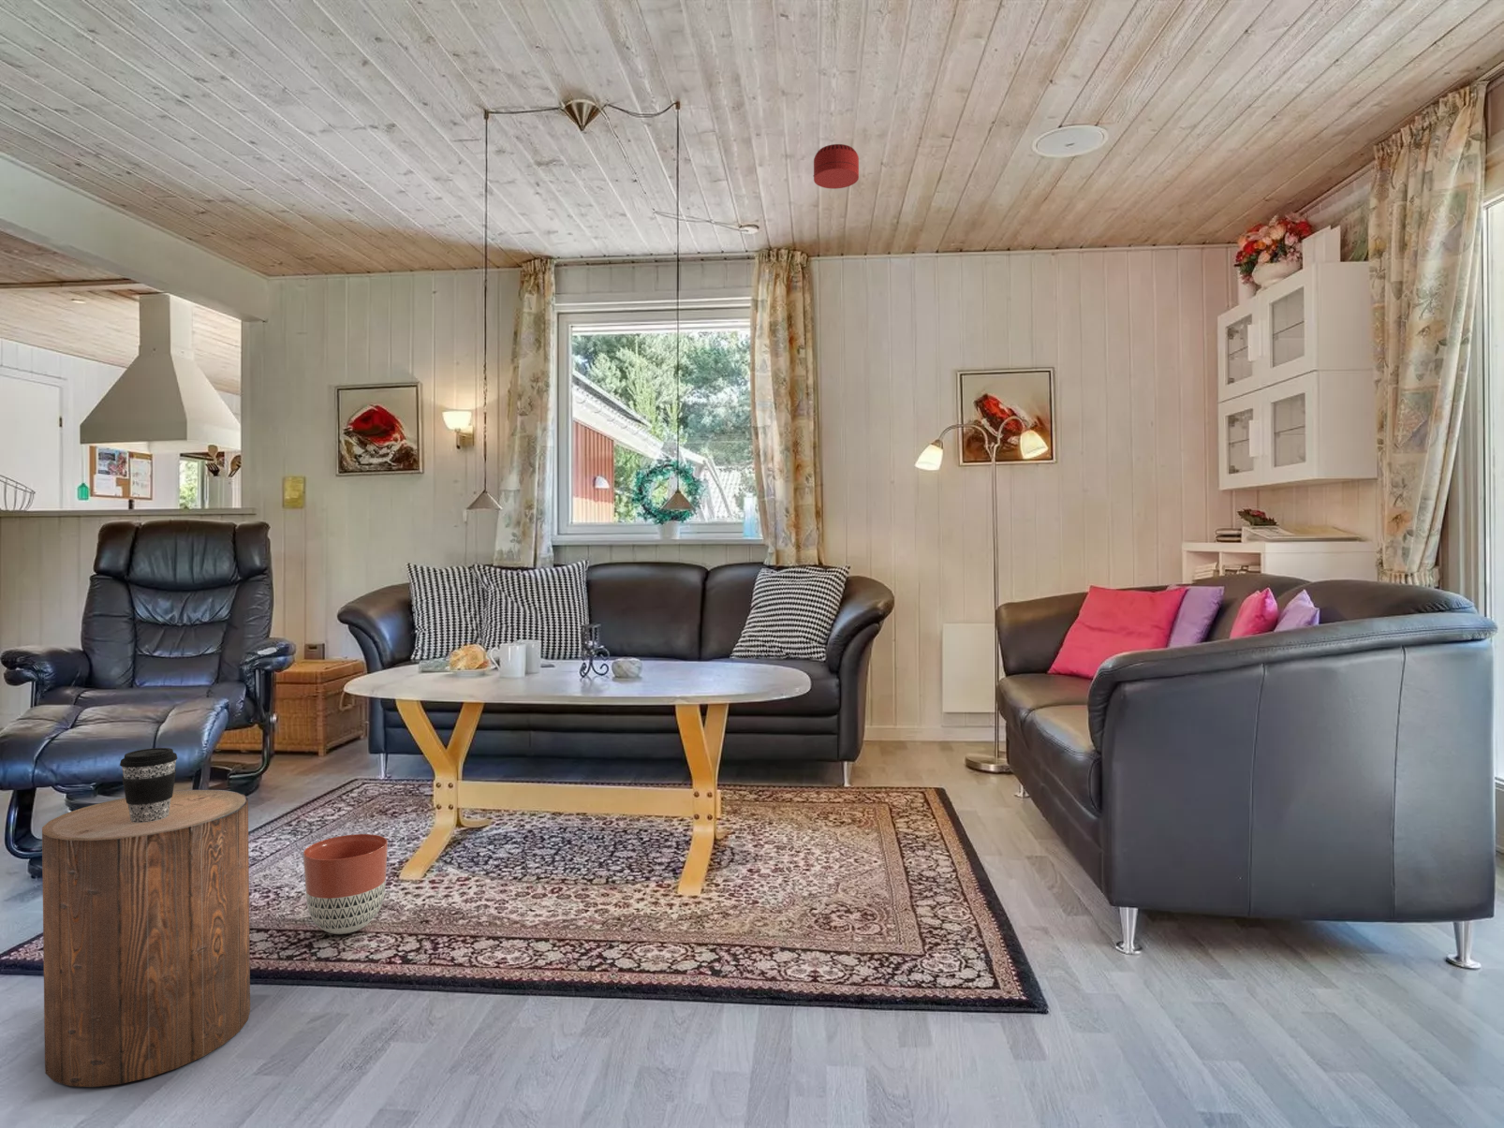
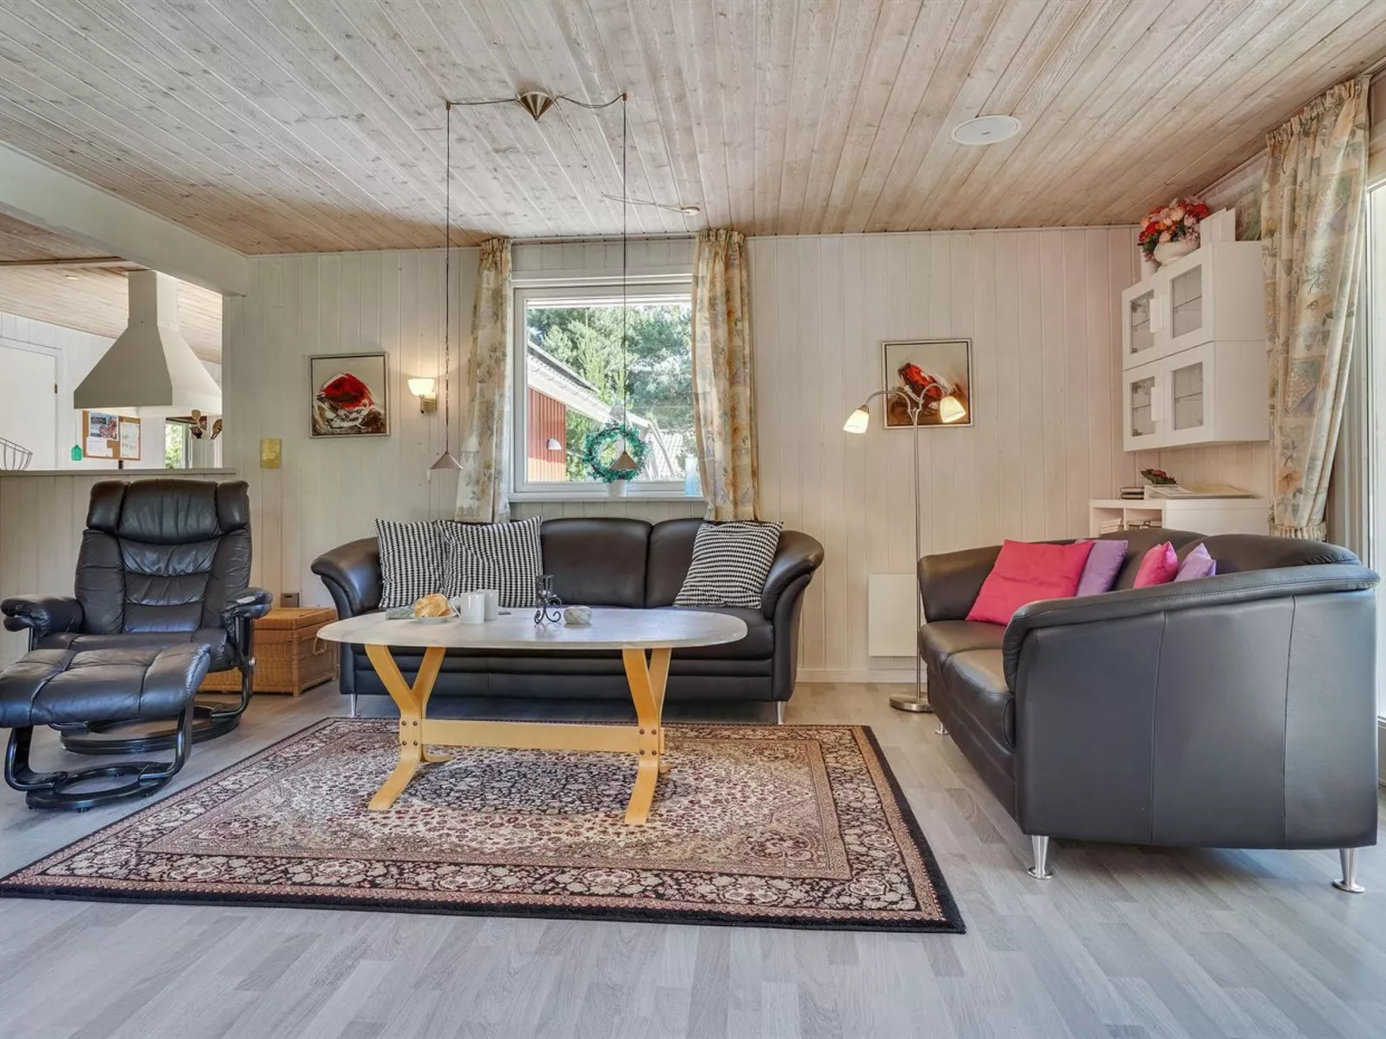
- planter [302,833,389,935]
- coffee cup [119,746,178,822]
- smoke detector [812,143,859,190]
- stool [41,788,251,1088]
